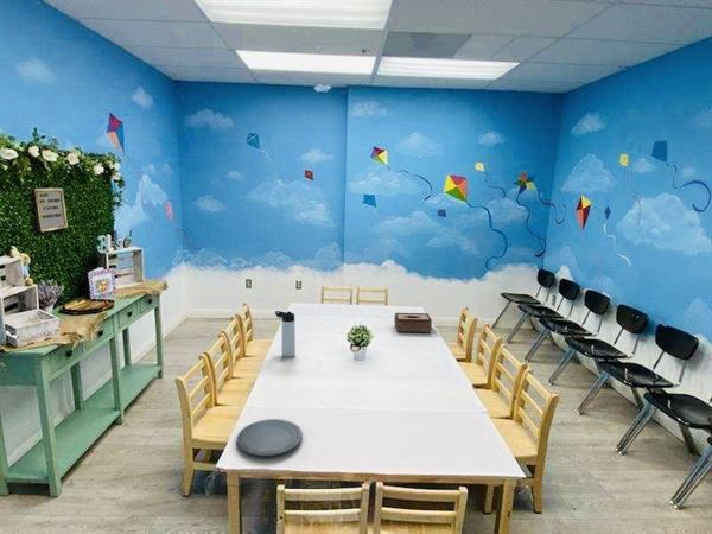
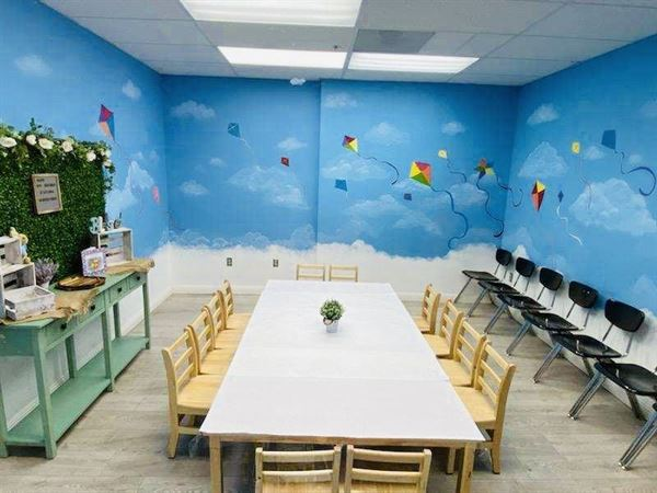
- tissue box [394,312,433,335]
- plate [236,418,304,457]
- thermos bottle [274,310,297,358]
